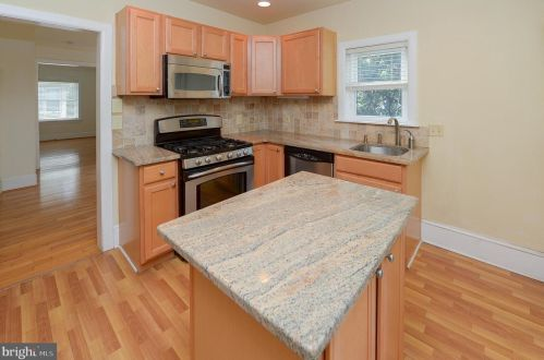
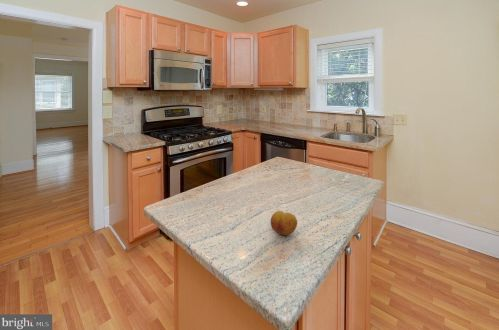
+ fruit [270,210,298,236]
